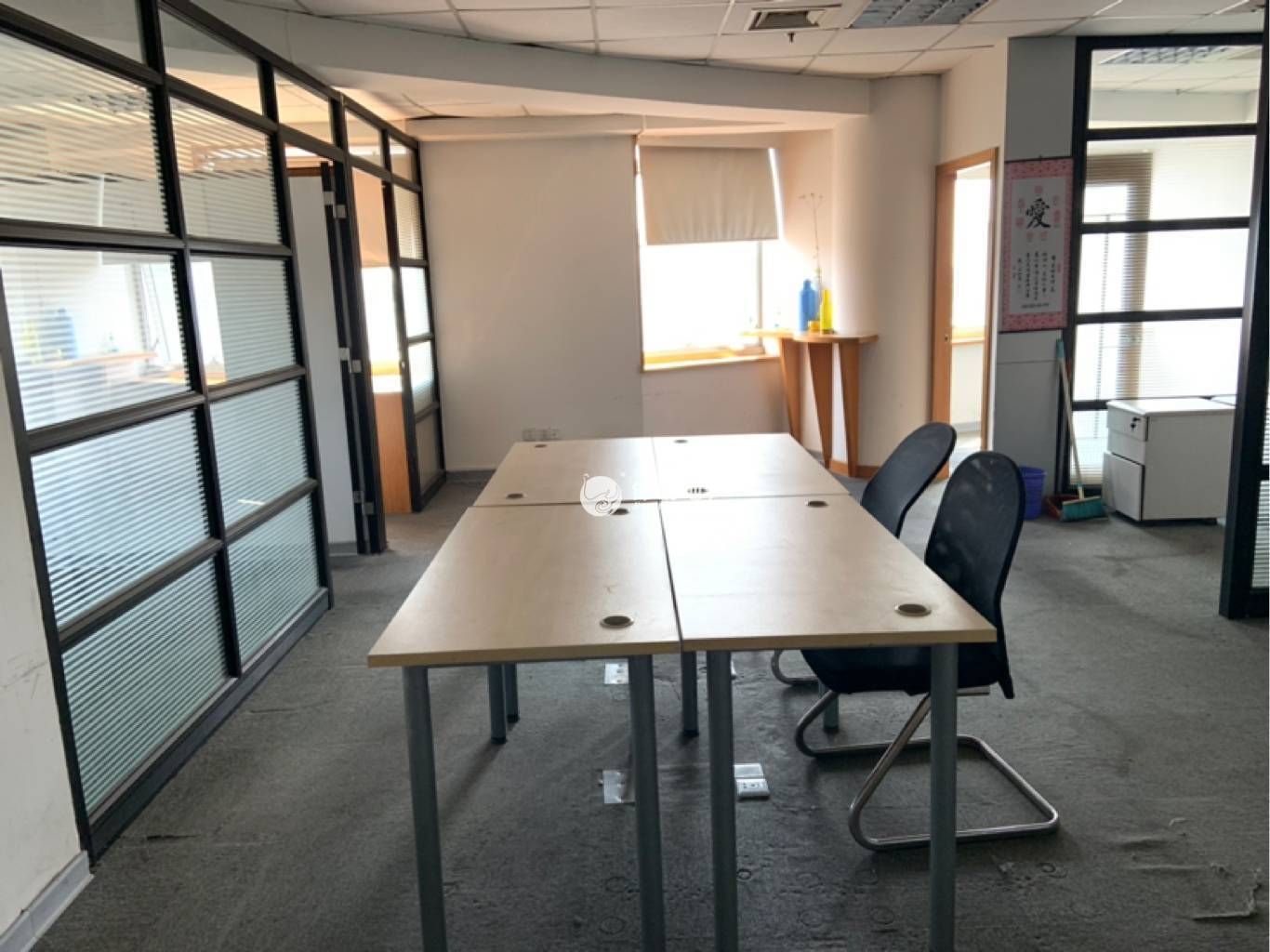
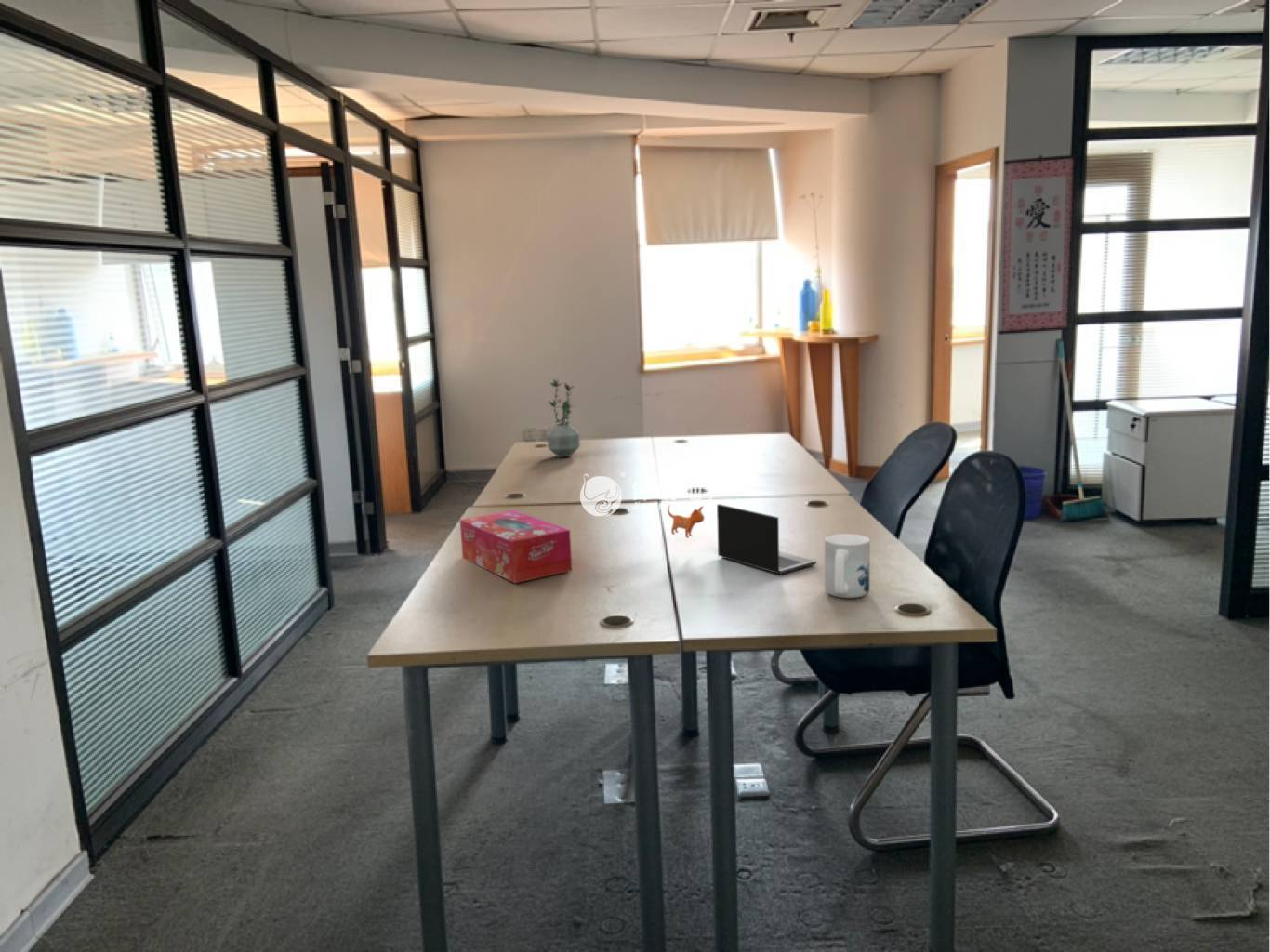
+ mug [824,533,871,599]
+ potted plant [546,378,581,458]
+ tissue box [459,509,573,584]
+ laptop [667,503,817,575]
